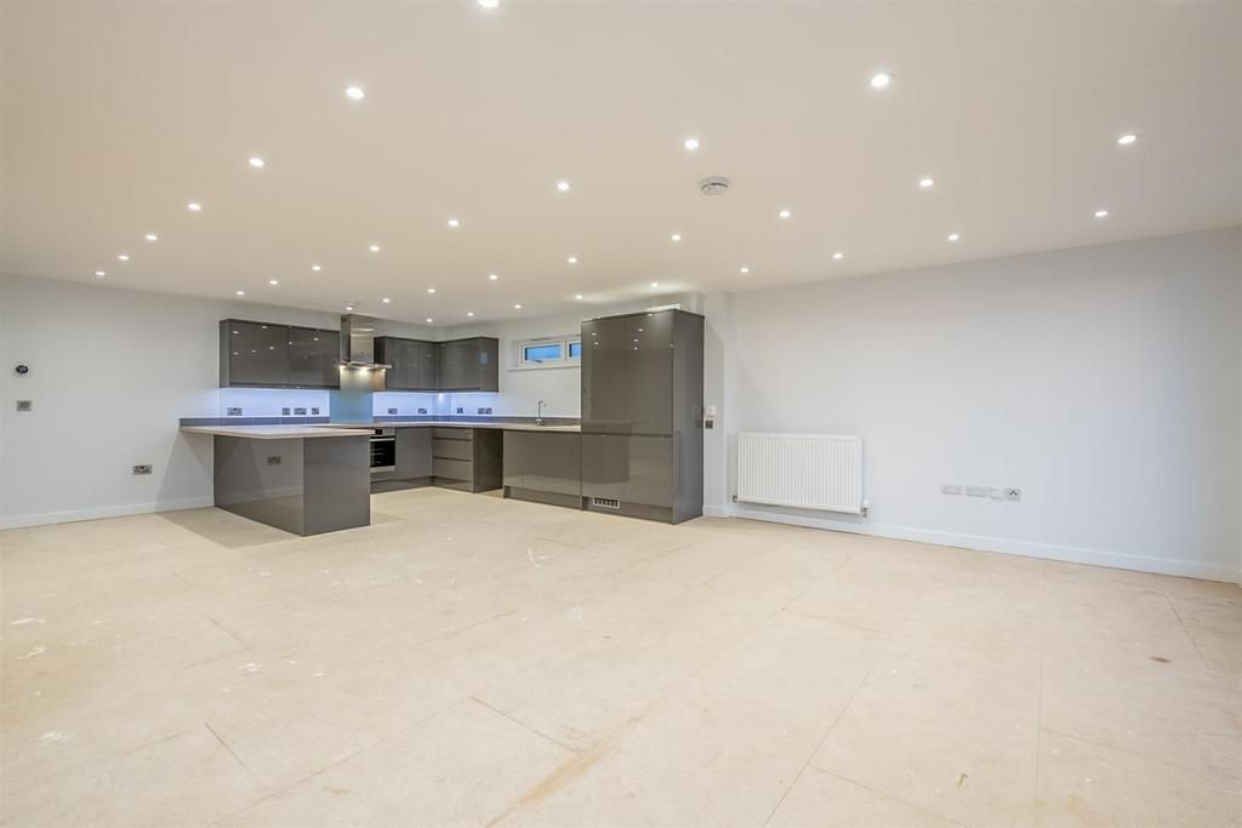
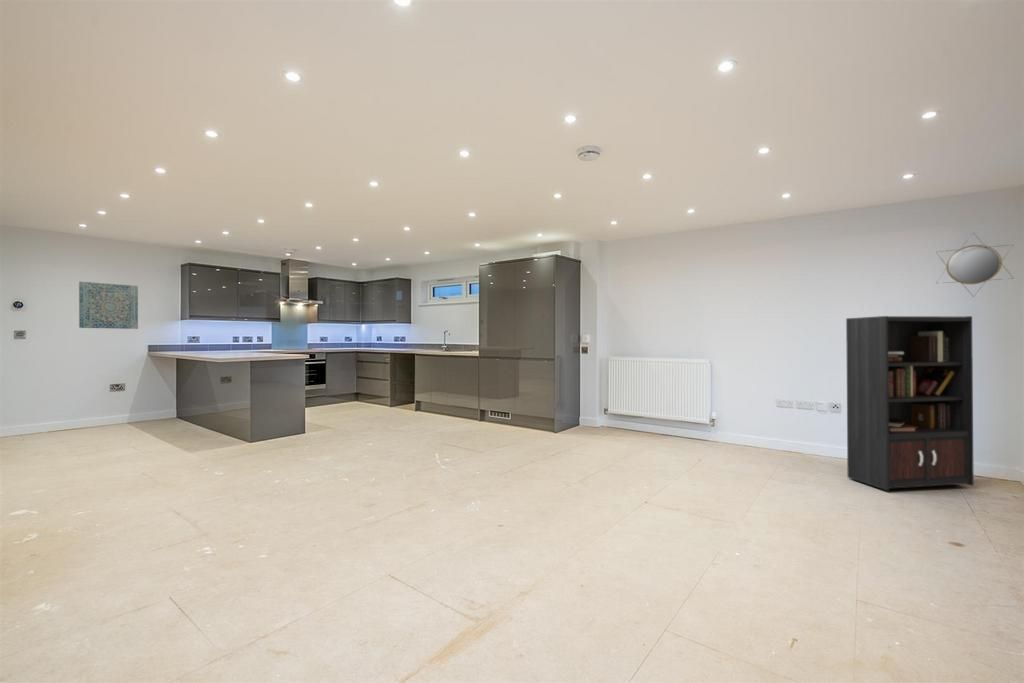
+ home mirror [935,232,1015,298]
+ bookcase [845,315,975,492]
+ wall art [78,281,139,330]
